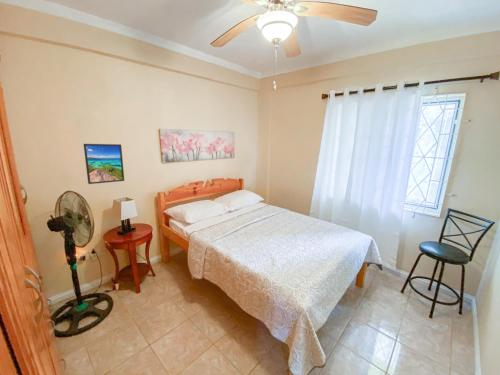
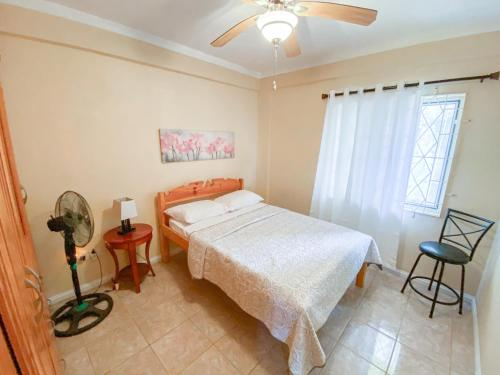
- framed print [83,143,125,185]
